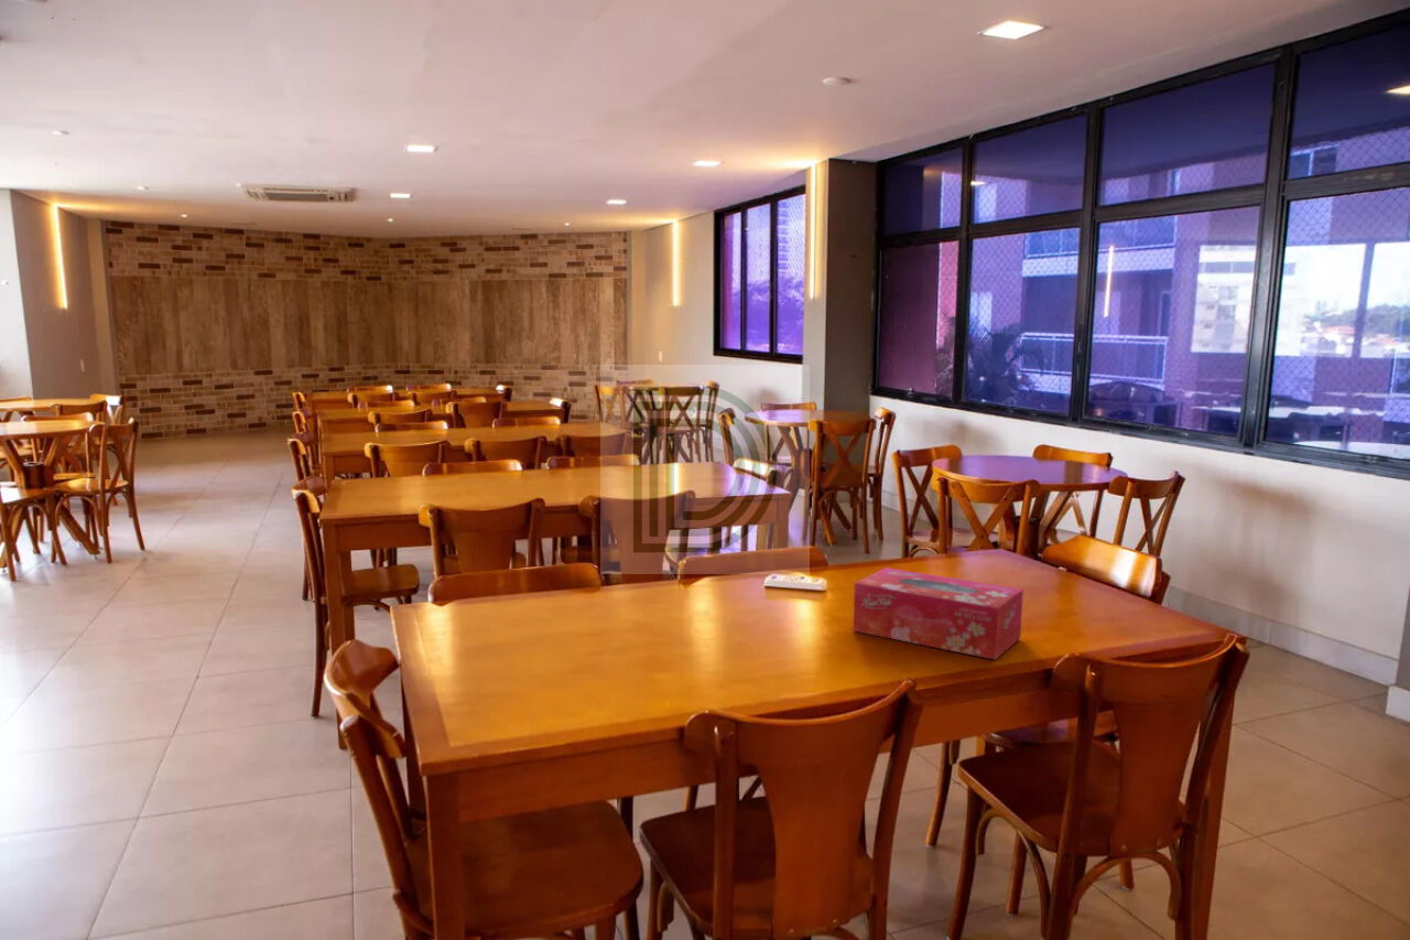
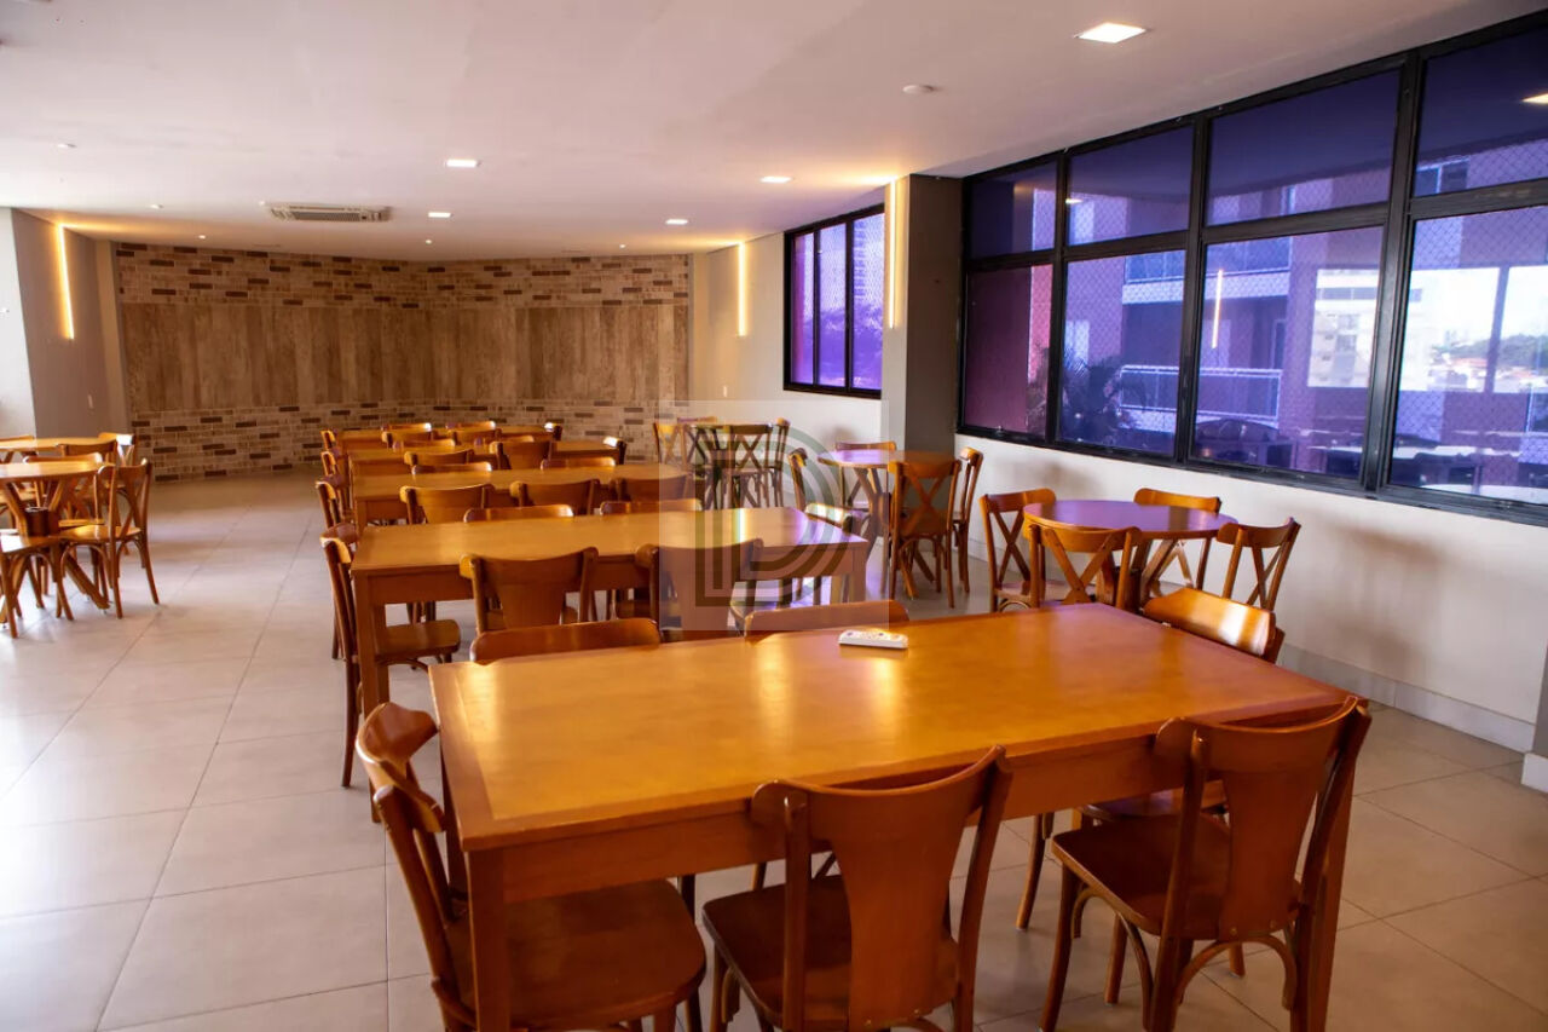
- tissue box [853,566,1024,661]
